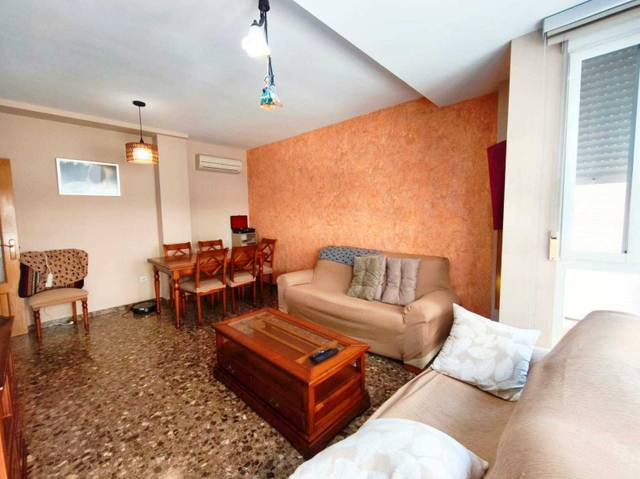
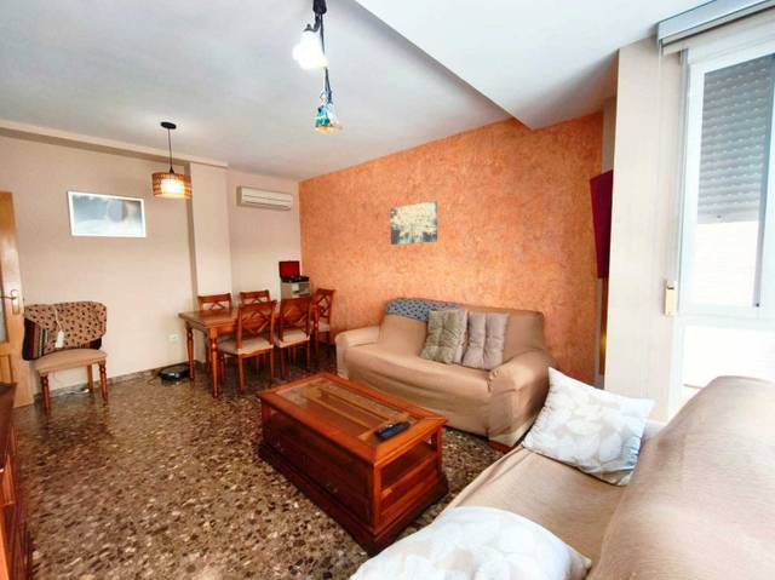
+ wall art [390,200,438,246]
